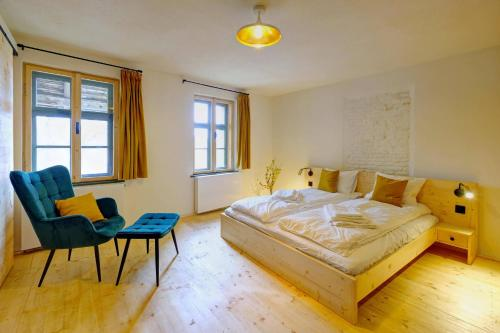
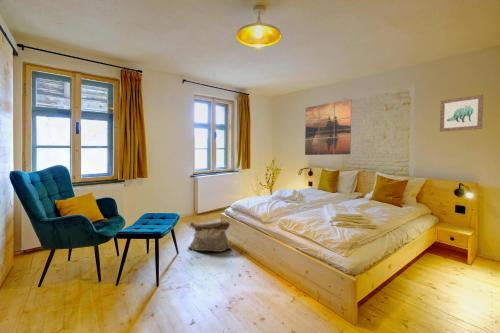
+ wall art [304,98,353,156]
+ bag [186,220,233,253]
+ wall art [439,94,484,133]
